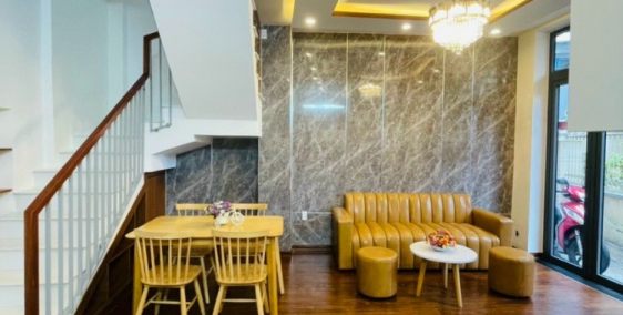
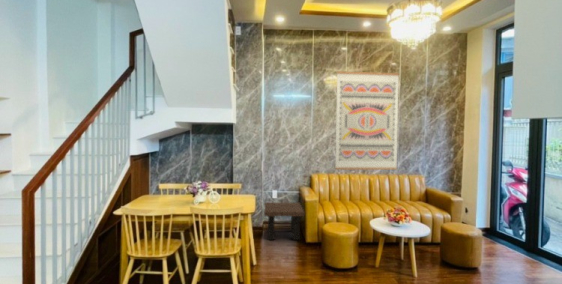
+ wall art [334,70,400,171]
+ side table [263,202,305,241]
